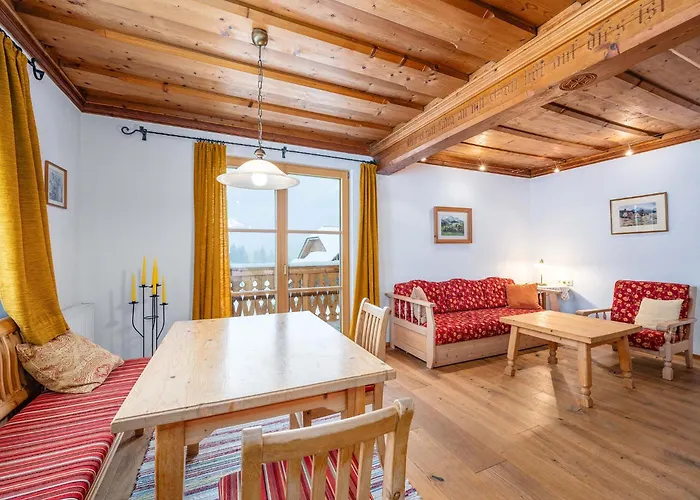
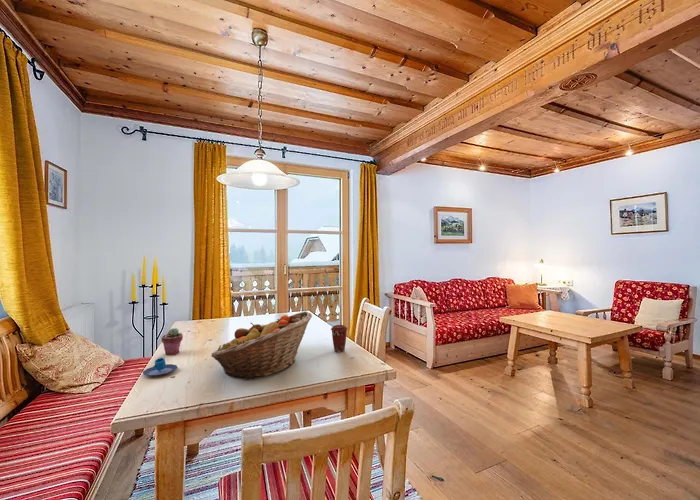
+ mug [142,357,178,377]
+ fruit basket [210,310,313,381]
+ potted succulent [161,327,184,356]
+ coffee cup [330,324,348,353]
